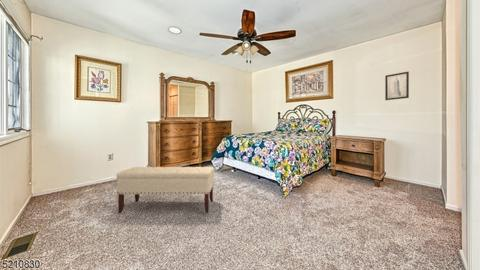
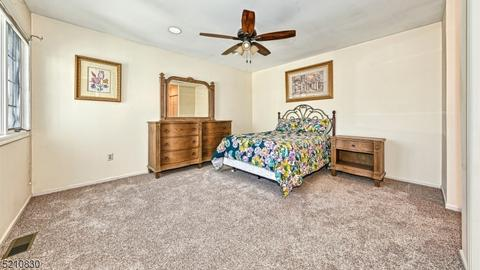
- wall art [384,70,410,101]
- bench [116,166,215,214]
